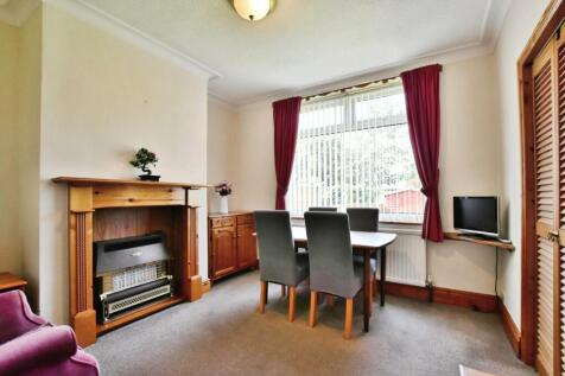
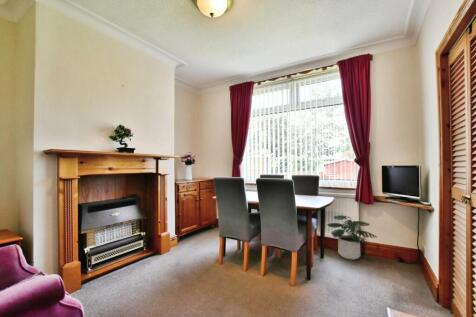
+ potted plant [326,215,379,261]
